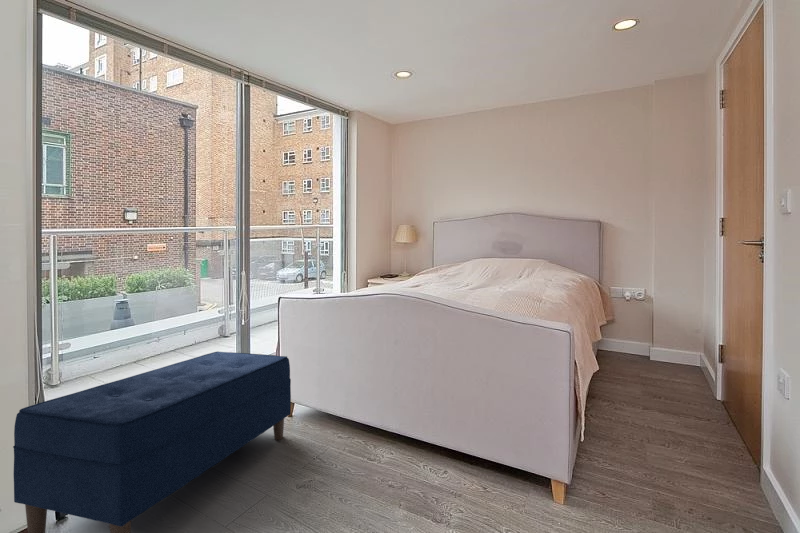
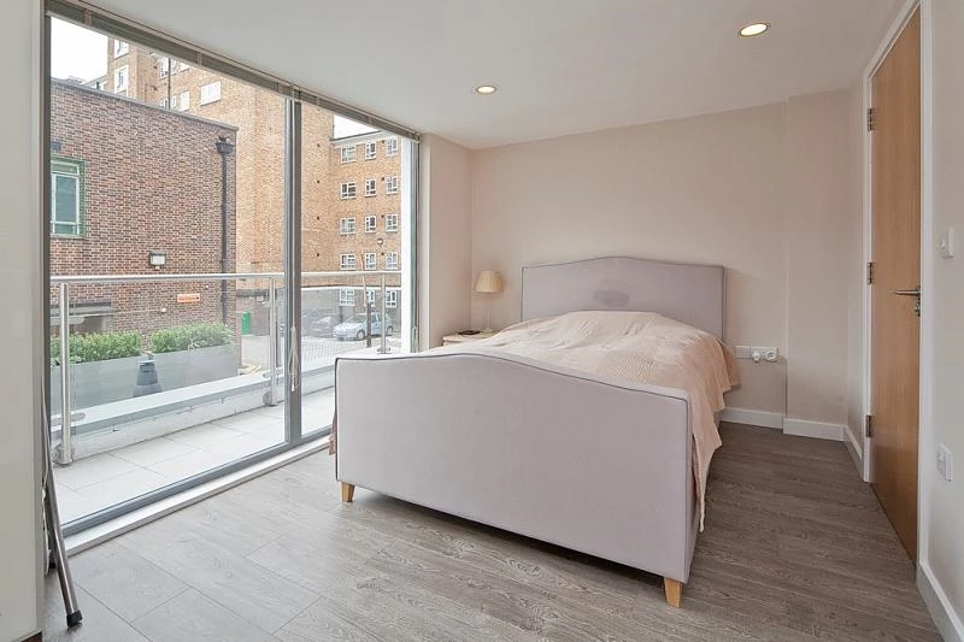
- bench [12,351,292,533]
